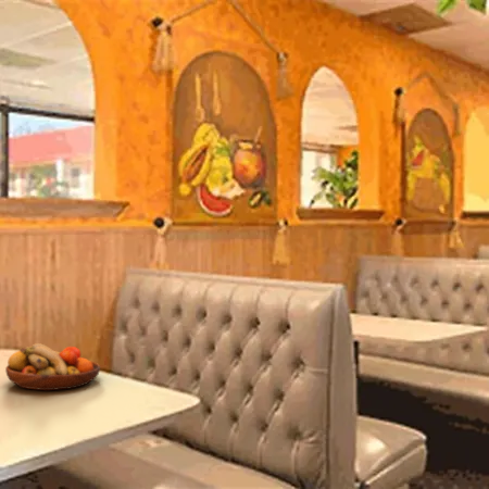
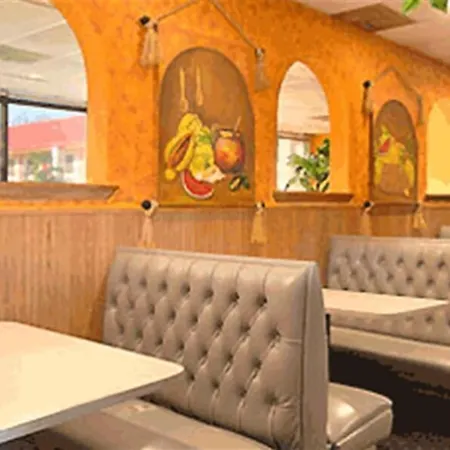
- fruit bowl [4,342,101,391]
